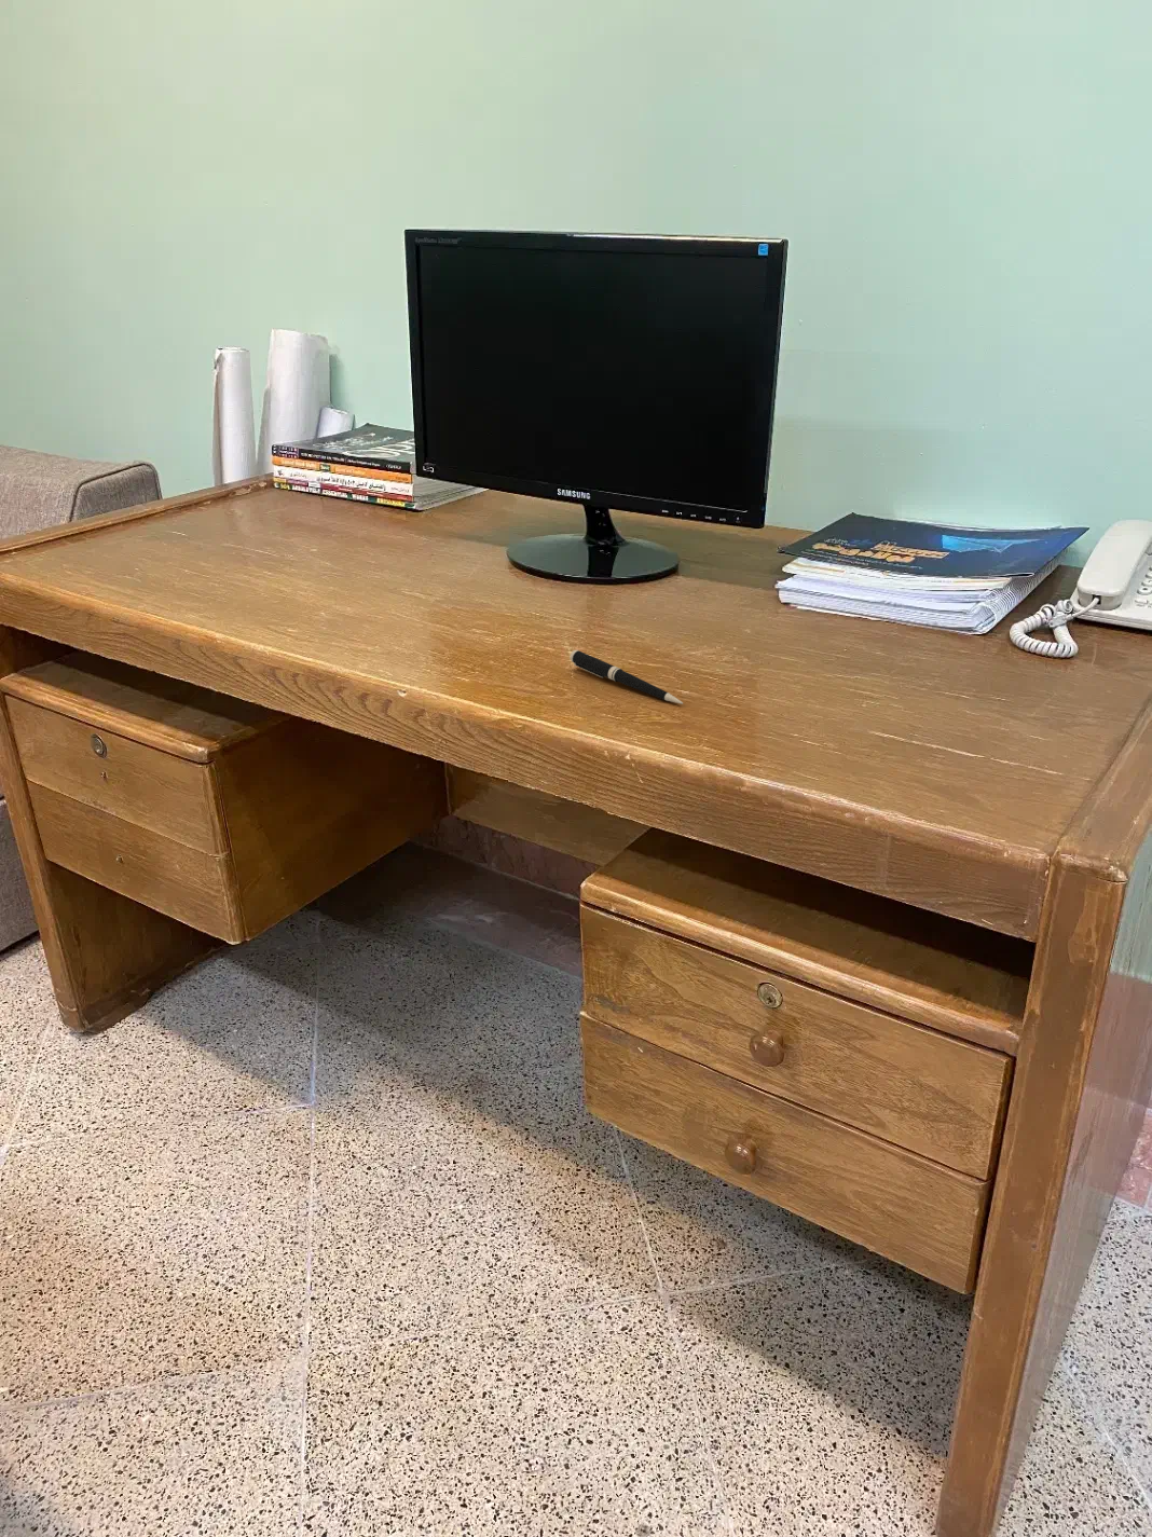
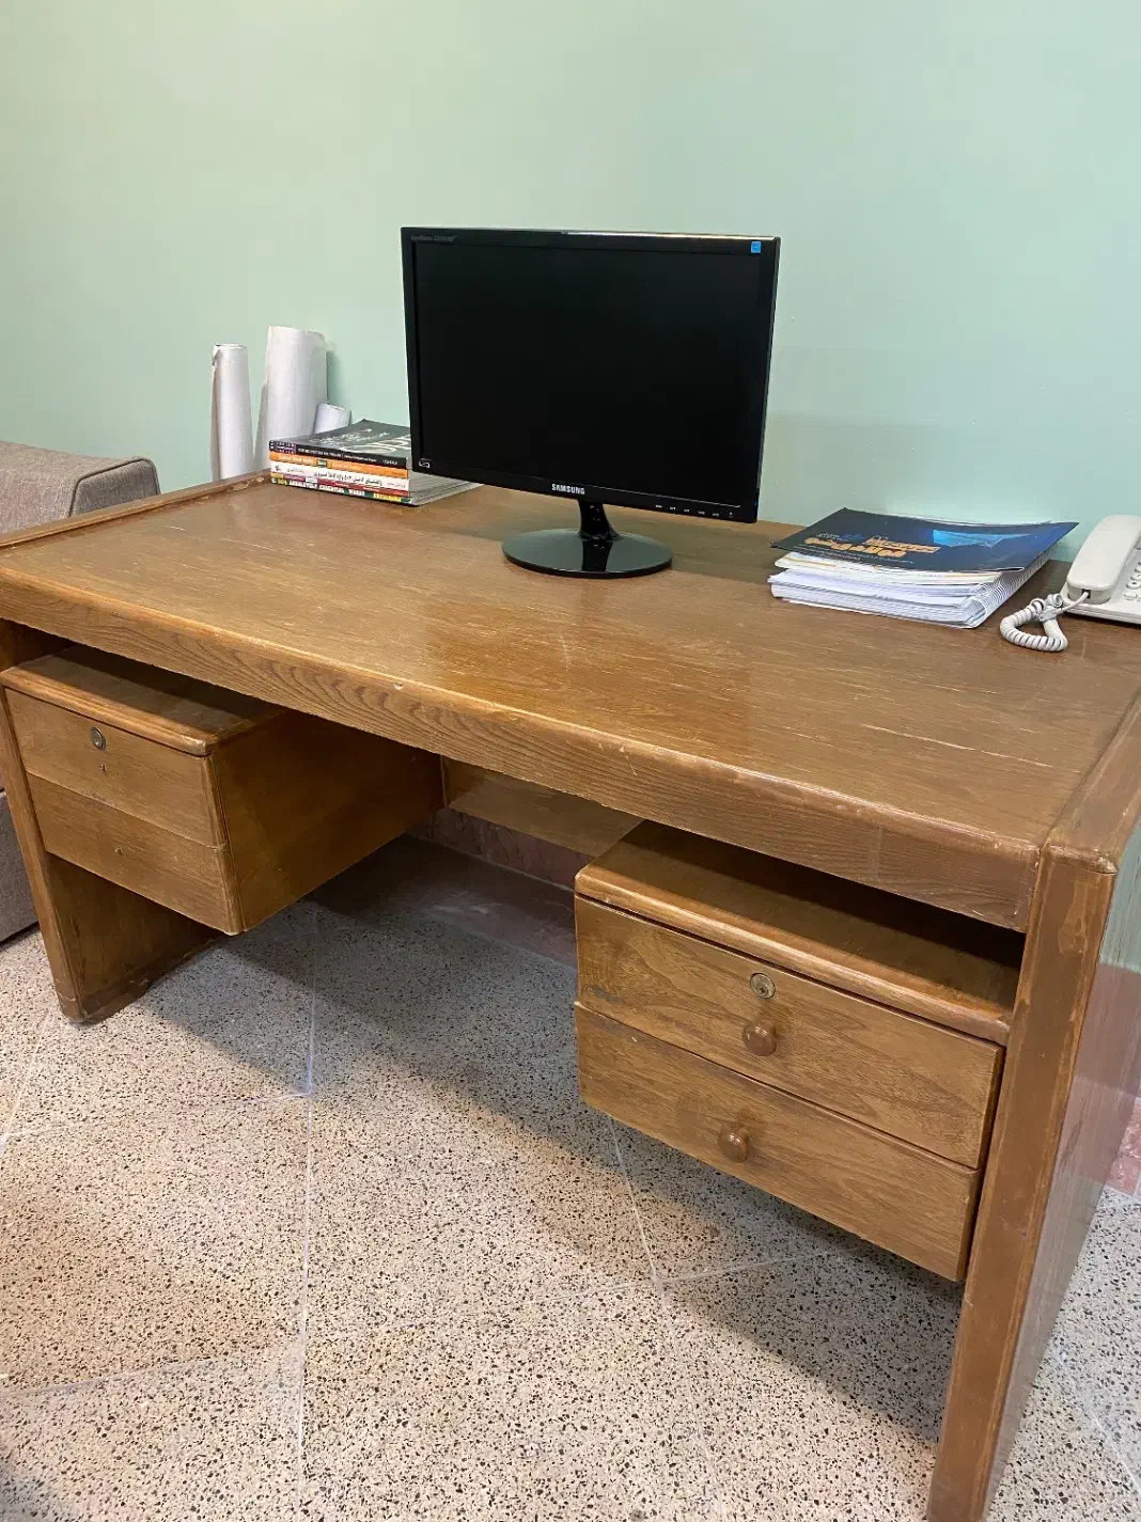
- pen [570,650,684,706]
